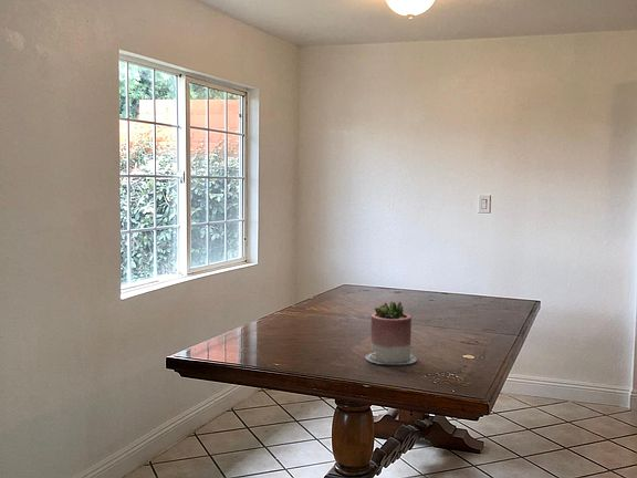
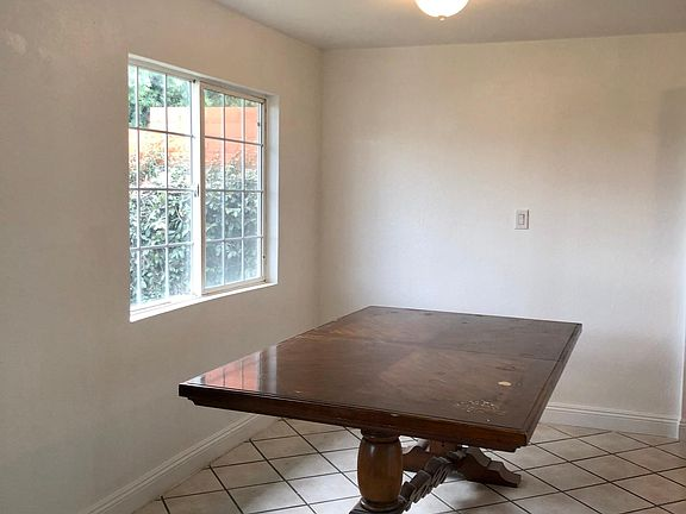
- succulent planter [364,301,418,365]
